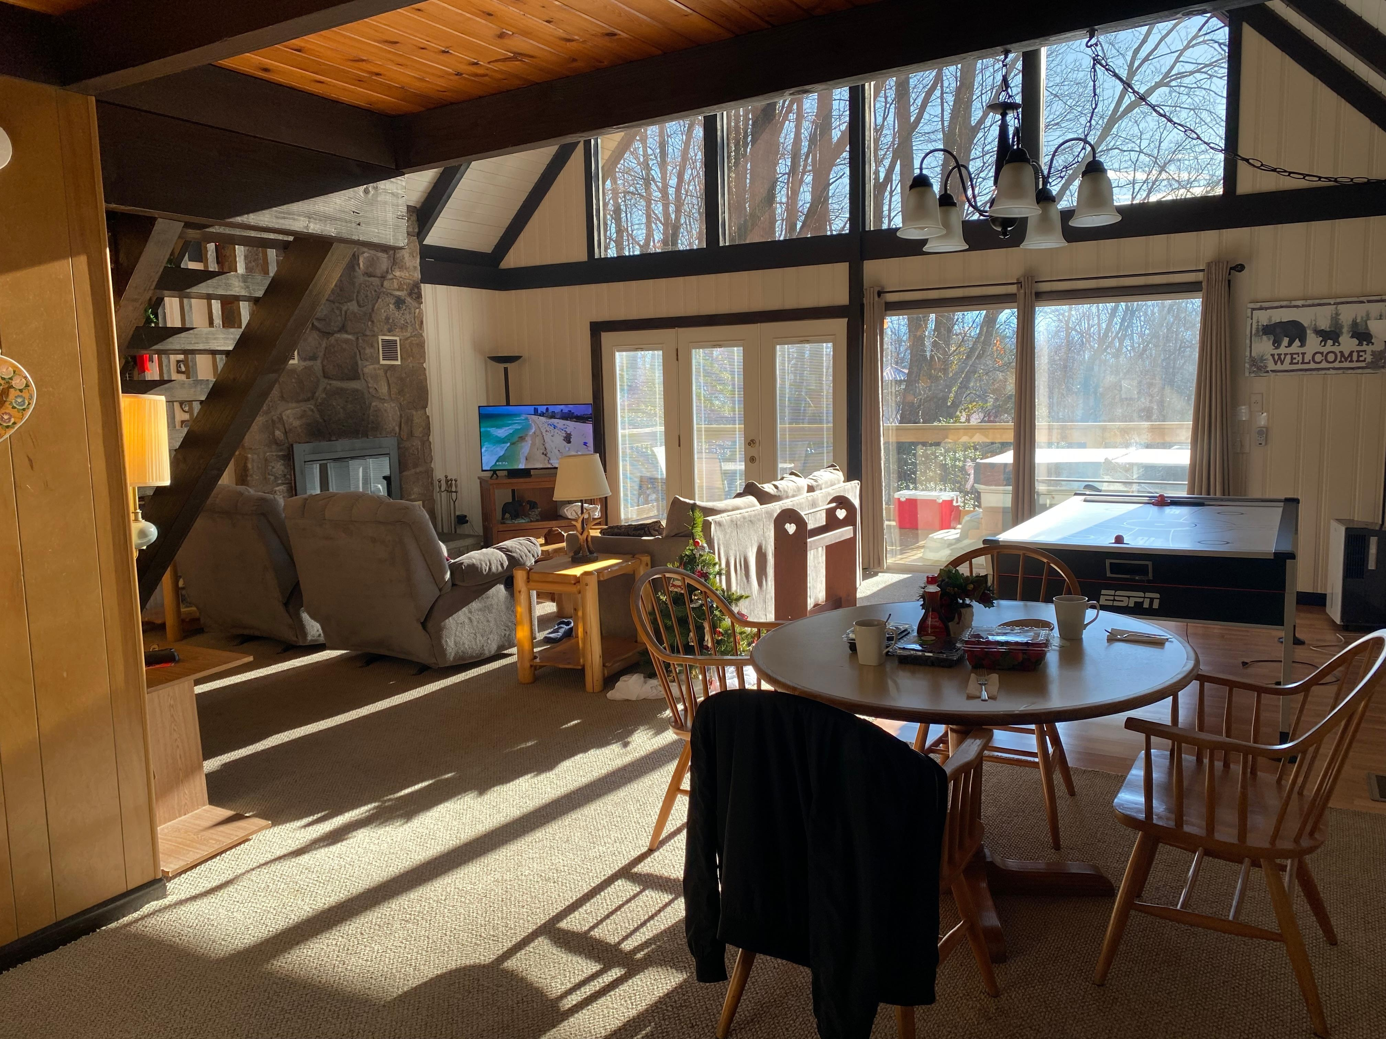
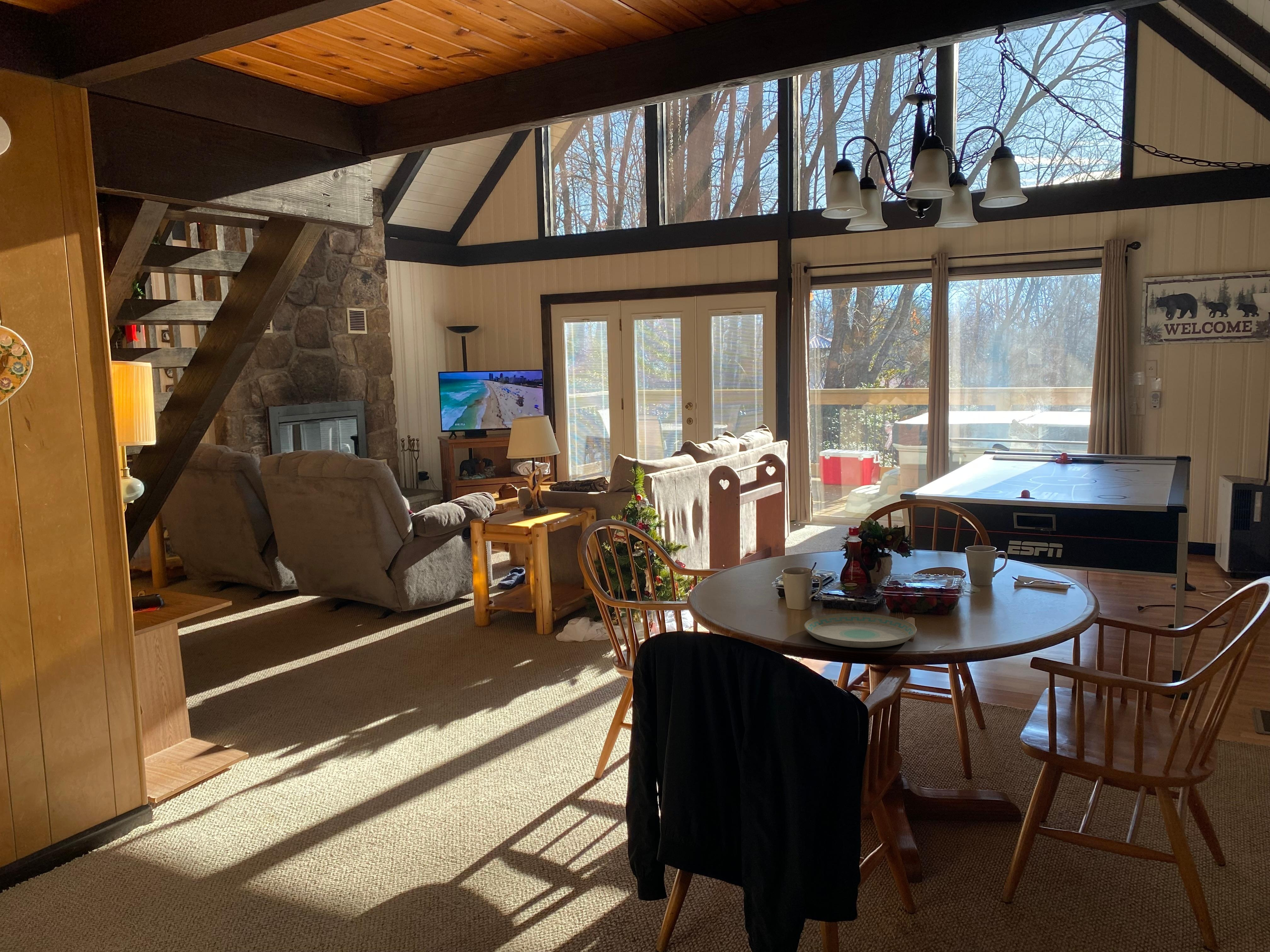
+ plate [804,613,917,648]
